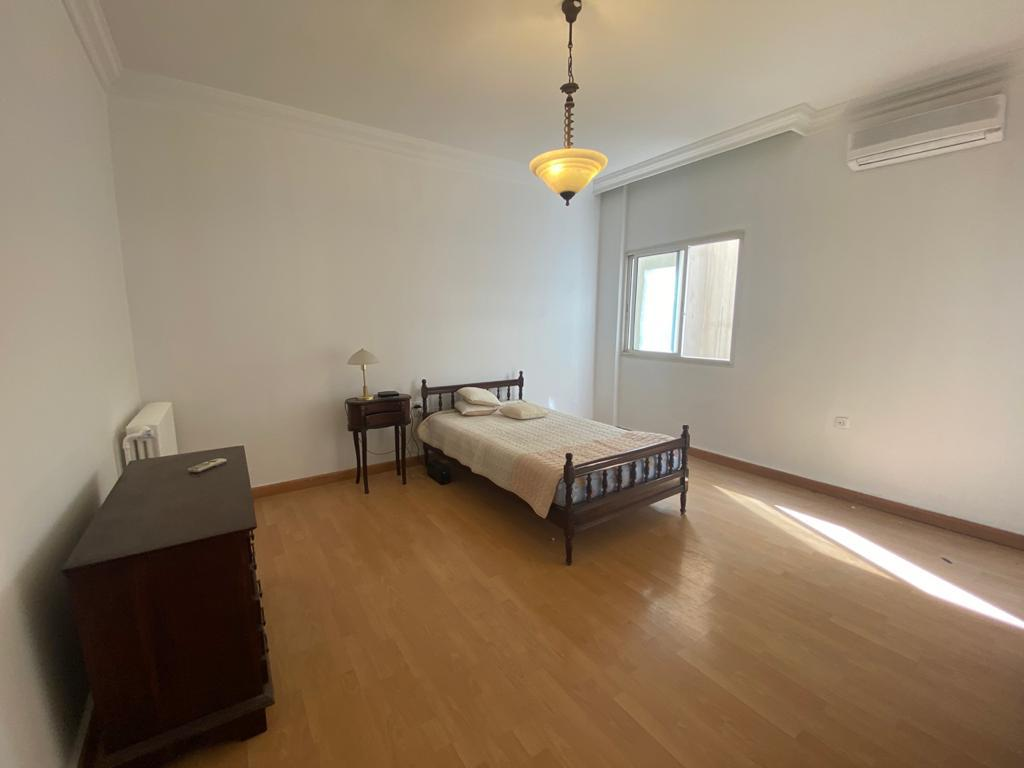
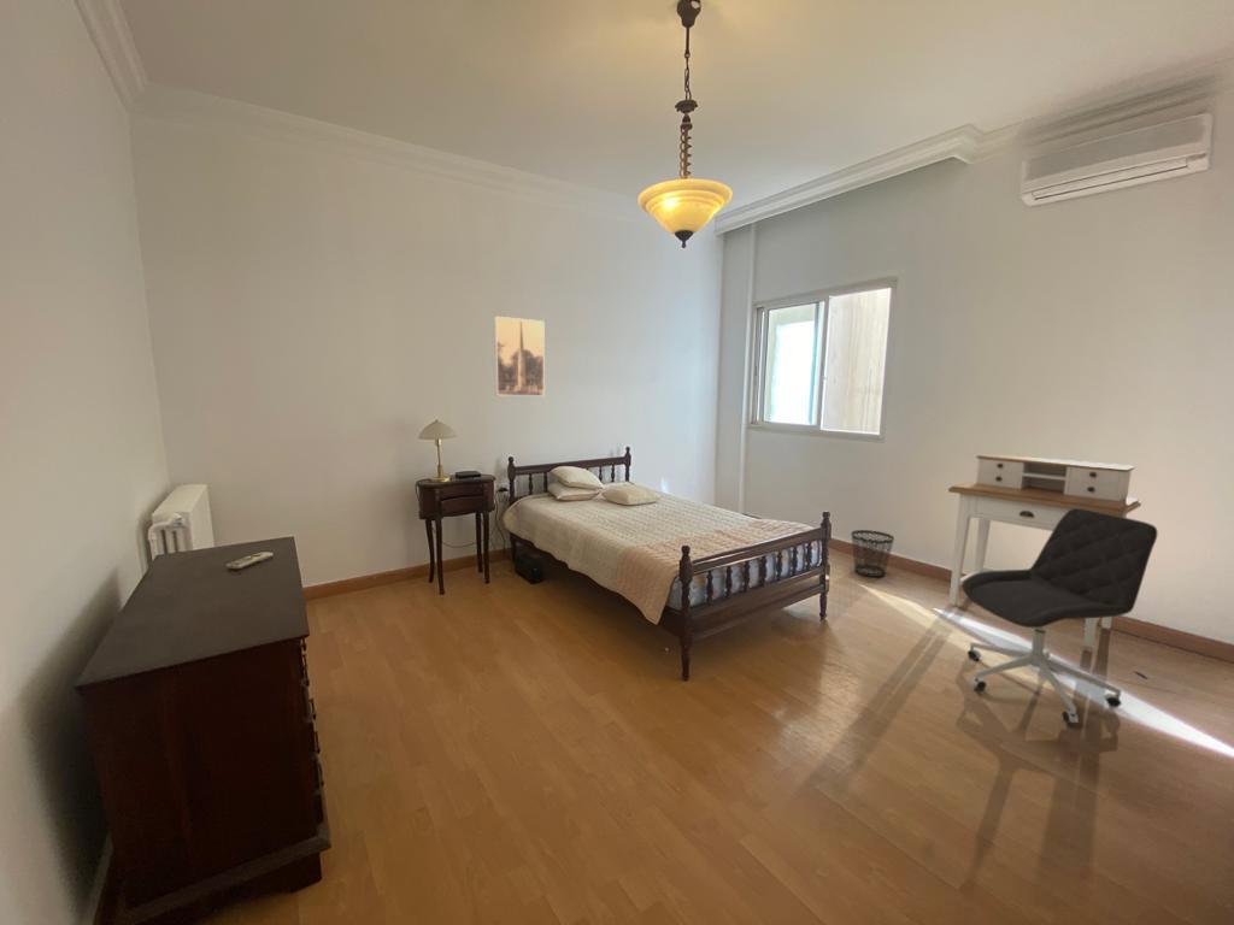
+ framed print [493,316,546,397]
+ office chair [962,508,1159,725]
+ desk [947,453,1142,649]
+ wastebasket [851,529,895,578]
